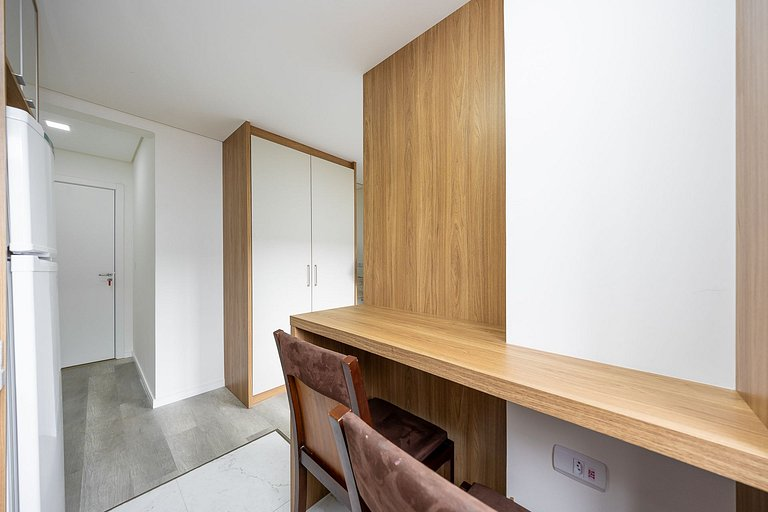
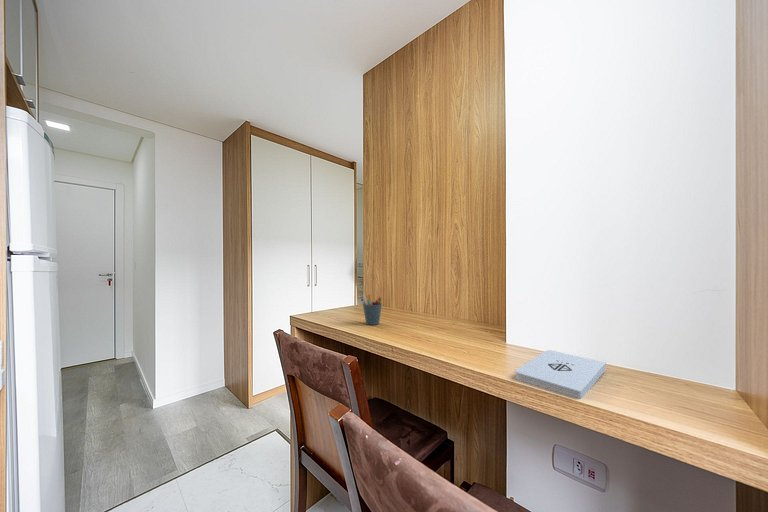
+ pen holder [362,293,383,326]
+ notepad [515,349,607,400]
